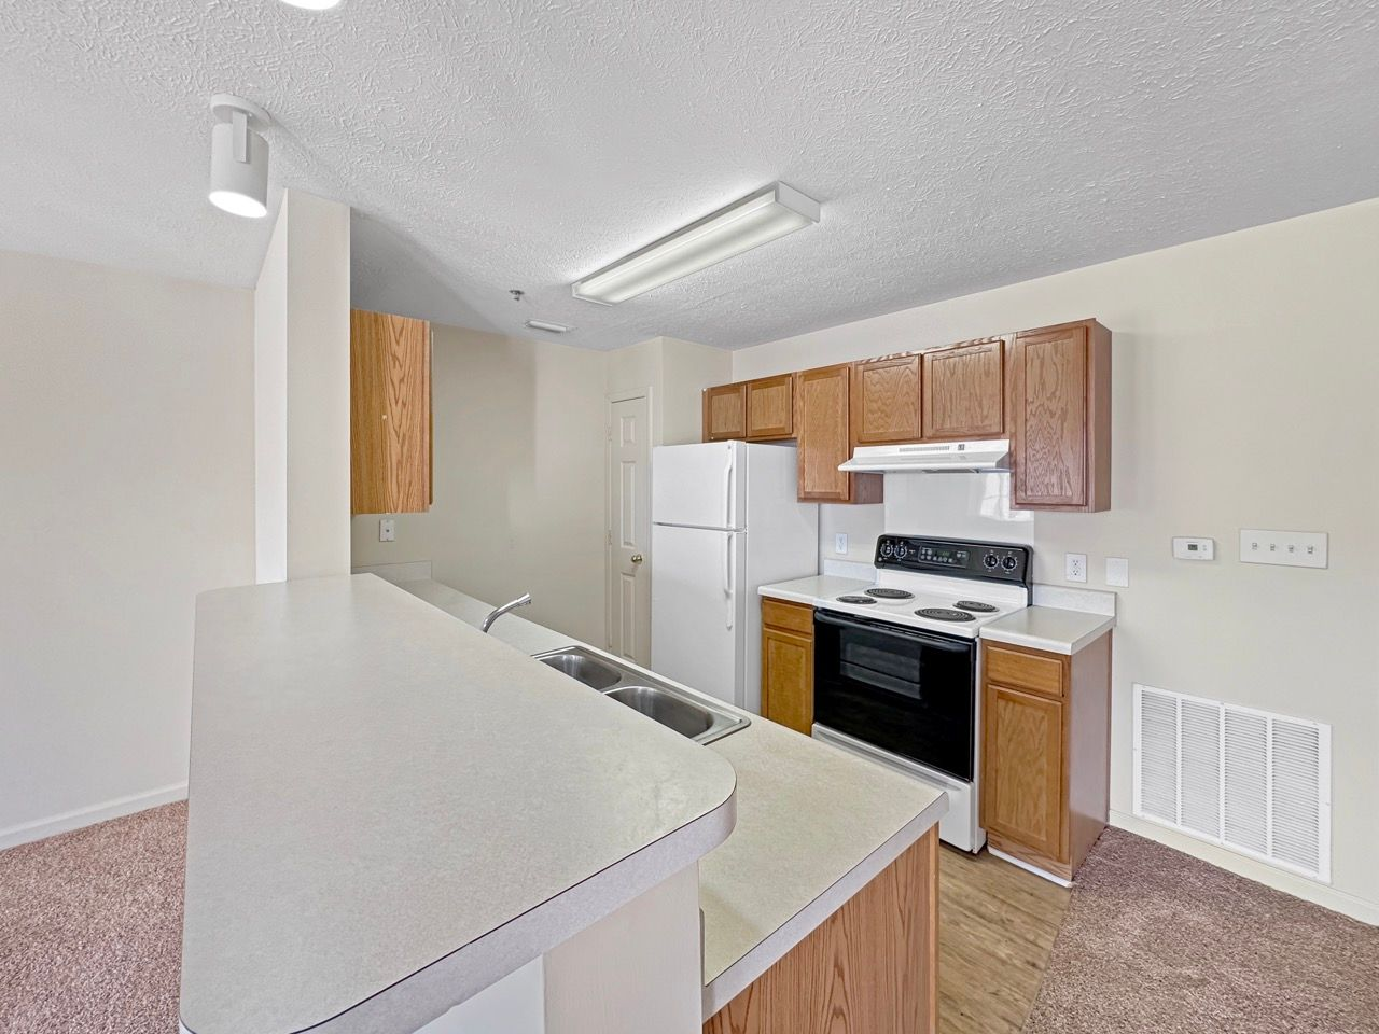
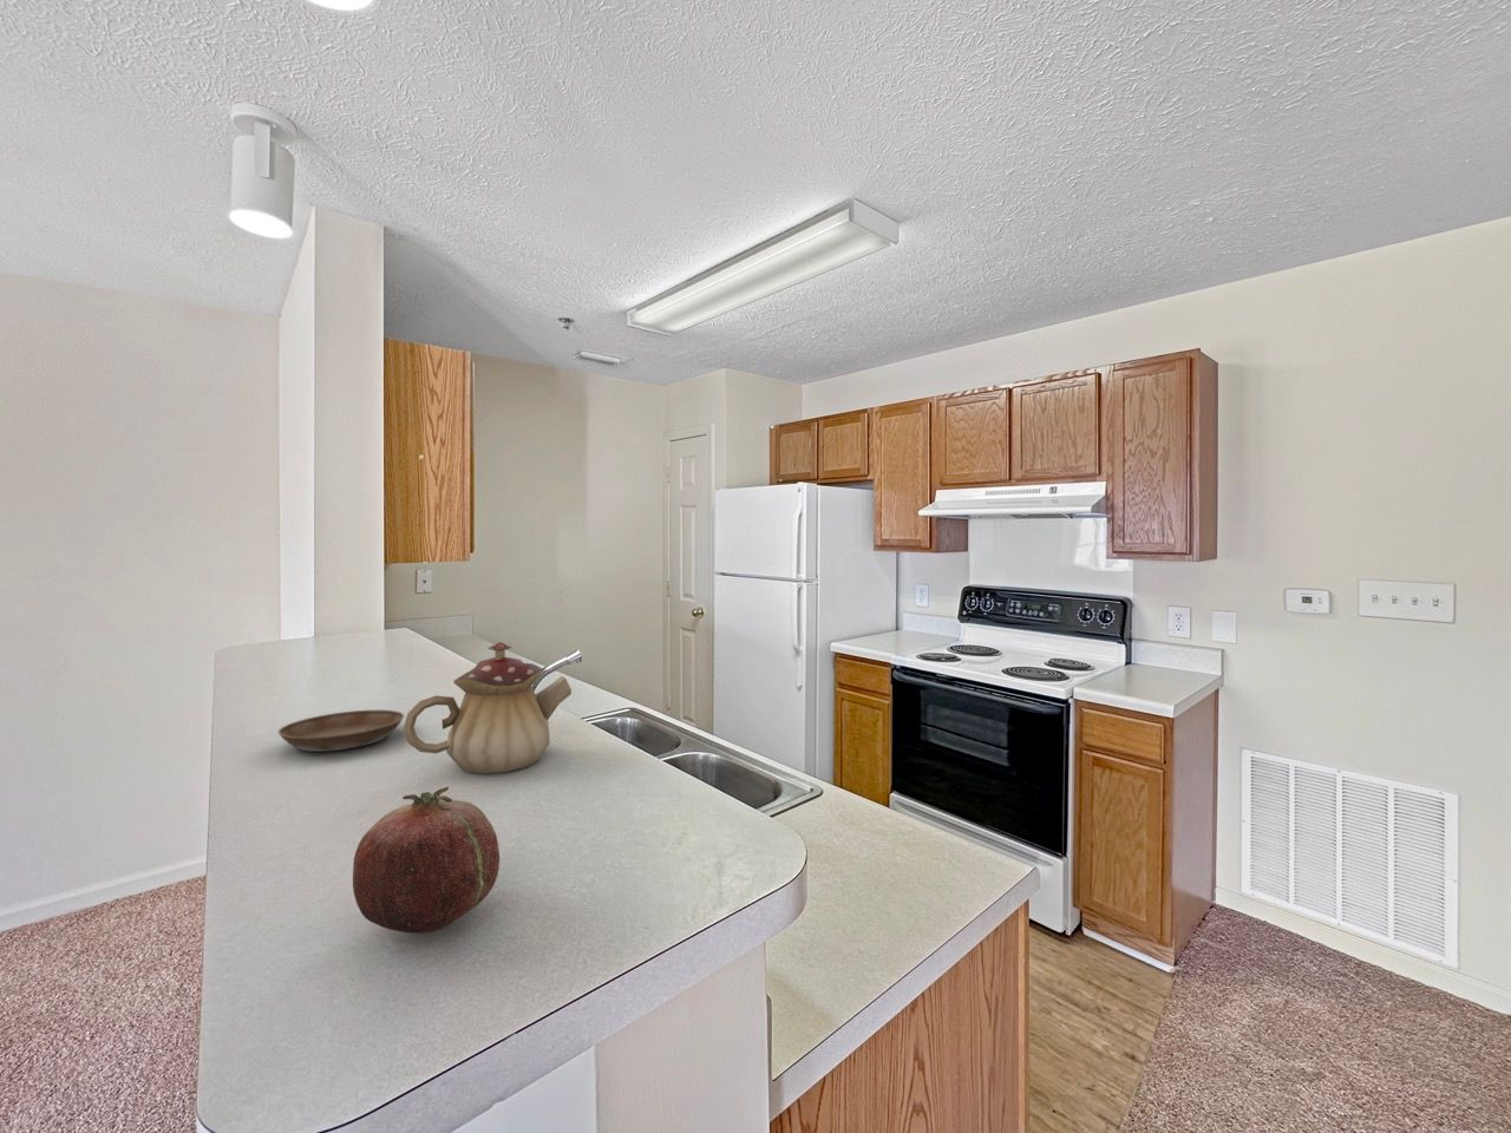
+ fruit [352,785,501,934]
+ saucer [277,709,405,753]
+ teapot [402,640,572,775]
